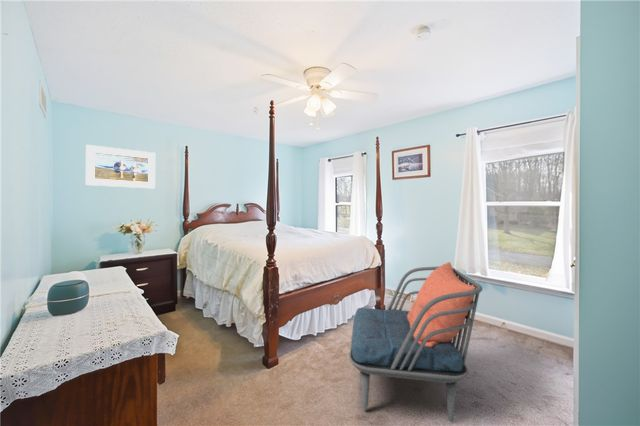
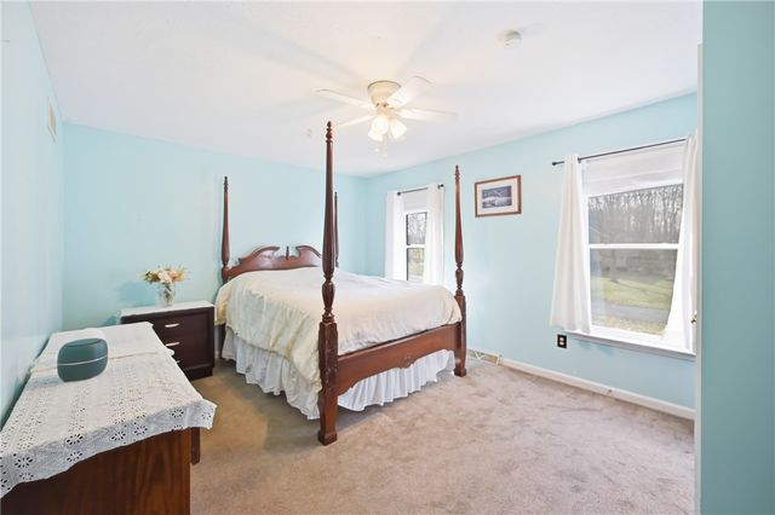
- armchair [348,261,483,423]
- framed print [85,144,156,189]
